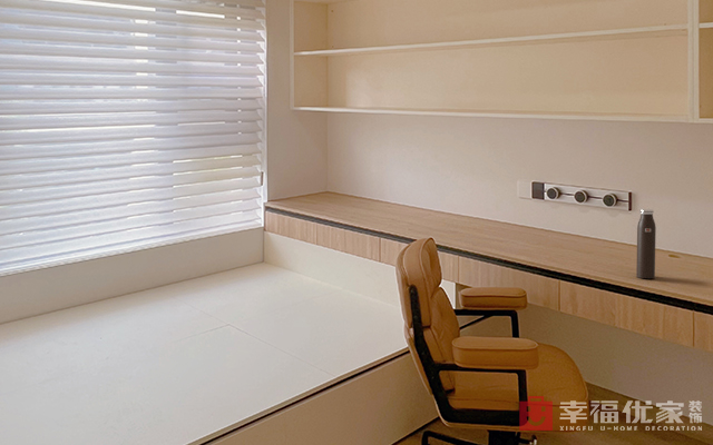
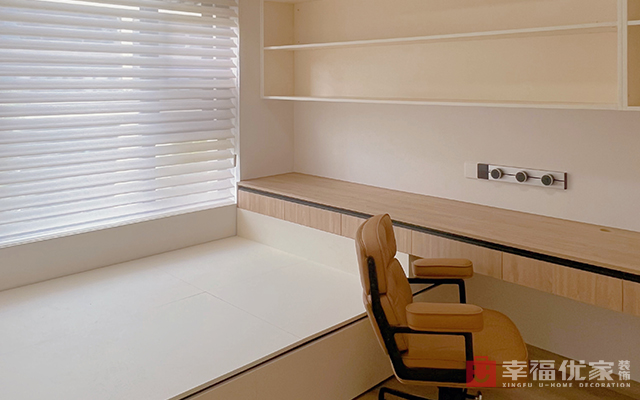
- water bottle [635,209,657,279]
